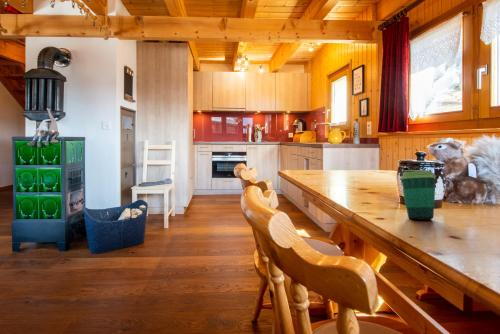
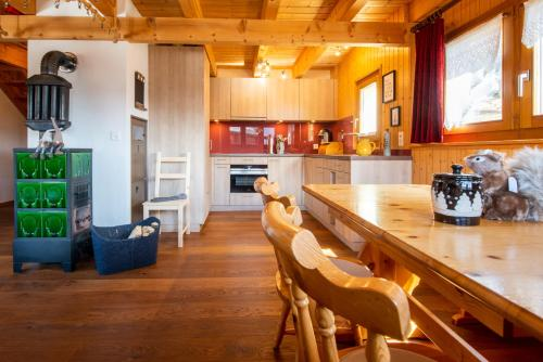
- cup [400,169,437,221]
